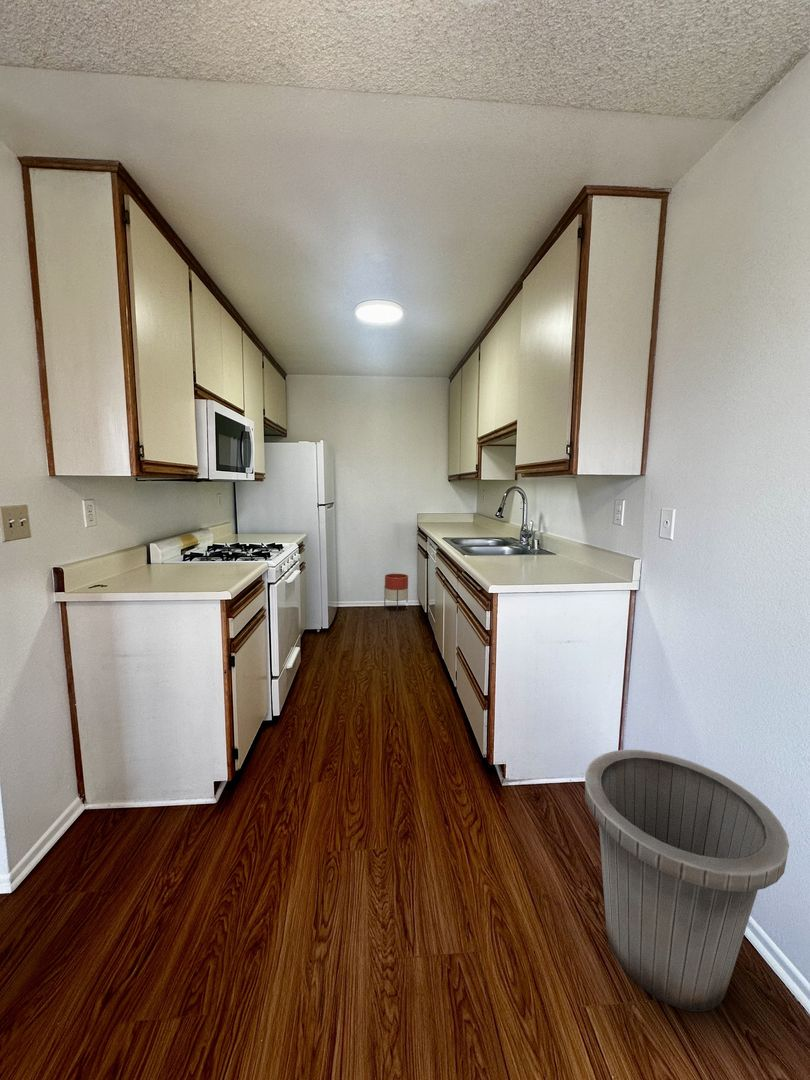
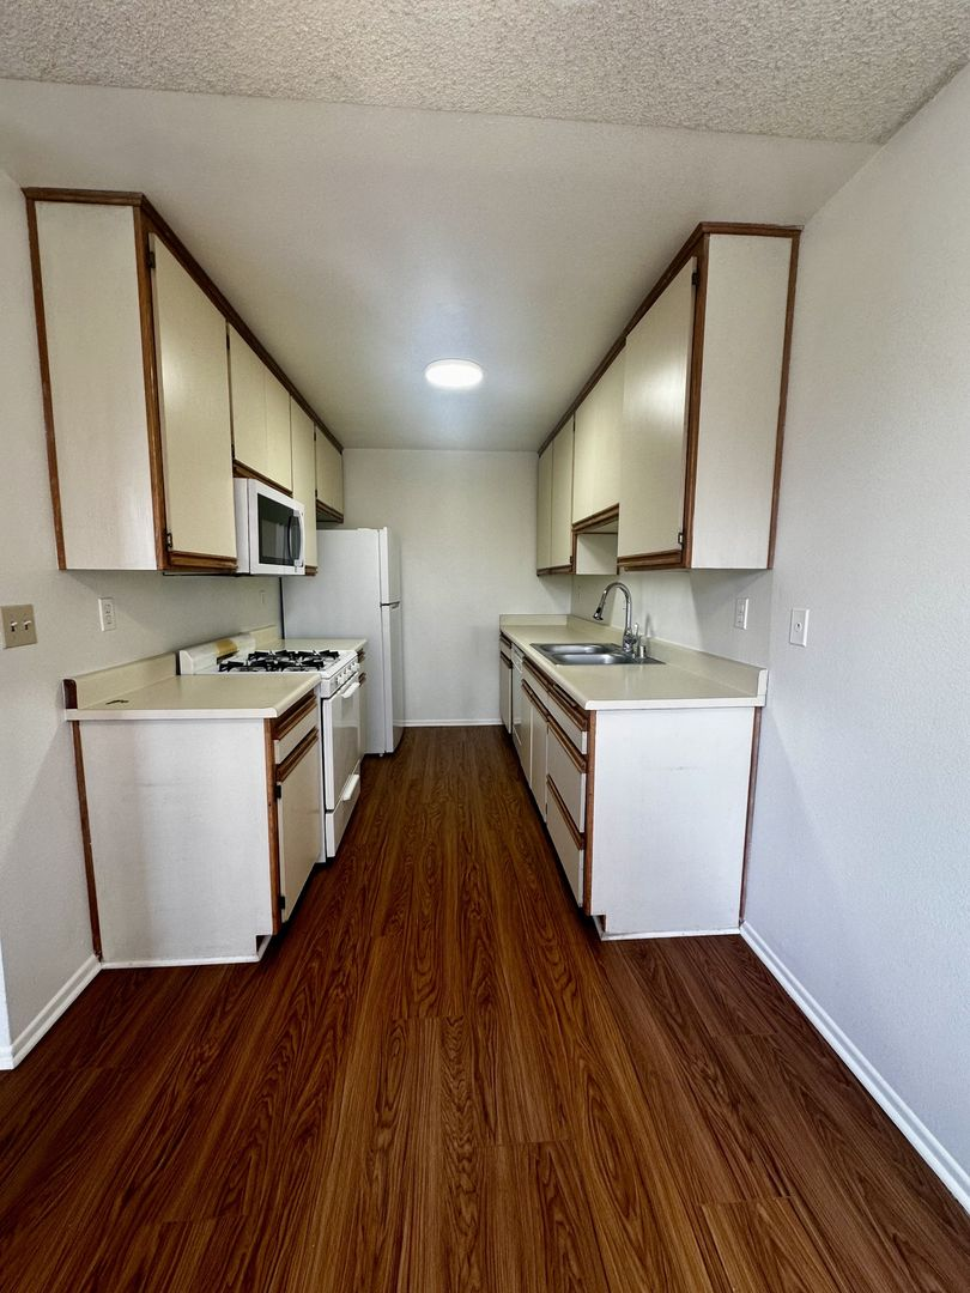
- planter [383,573,409,615]
- trash can [584,749,790,1012]
